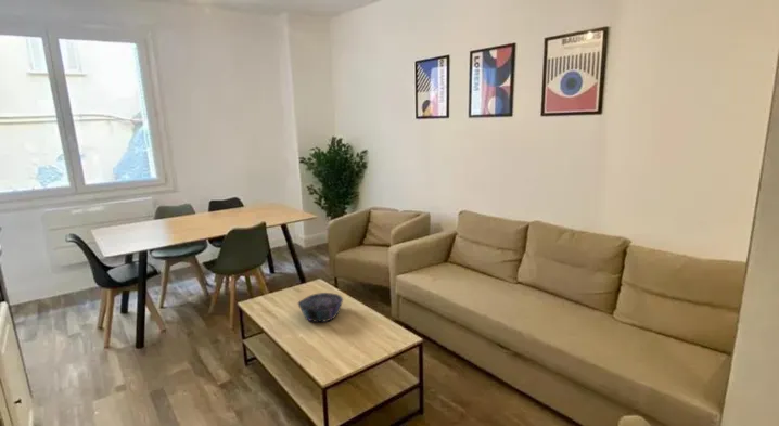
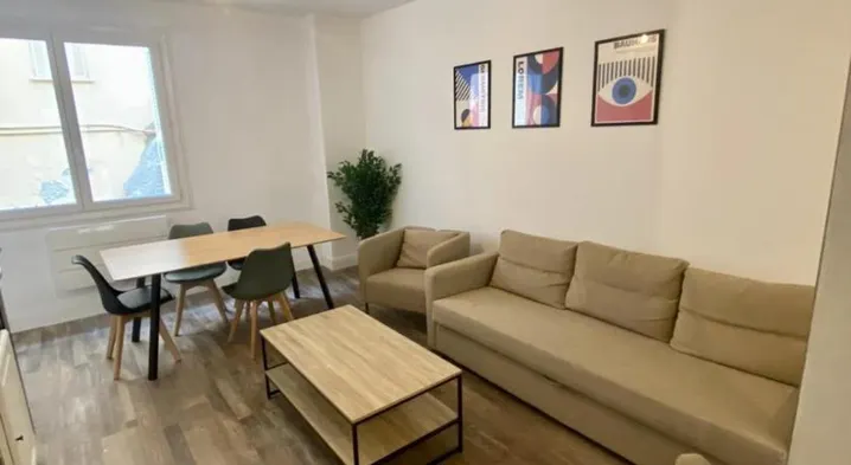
- decorative bowl [297,292,344,323]
